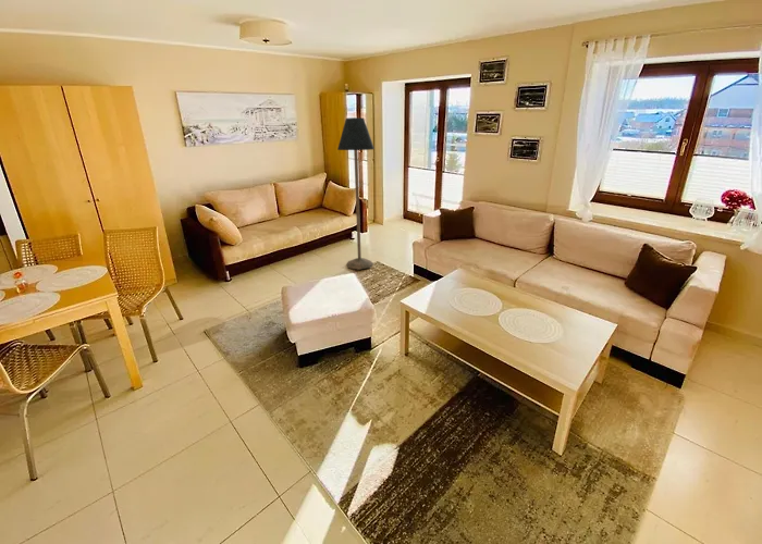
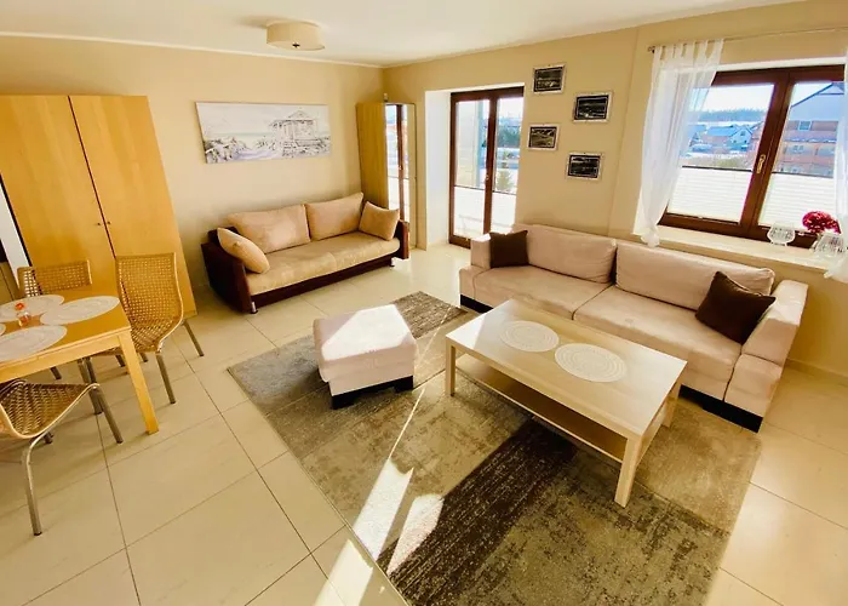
- floor lamp [336,116,376,271]
